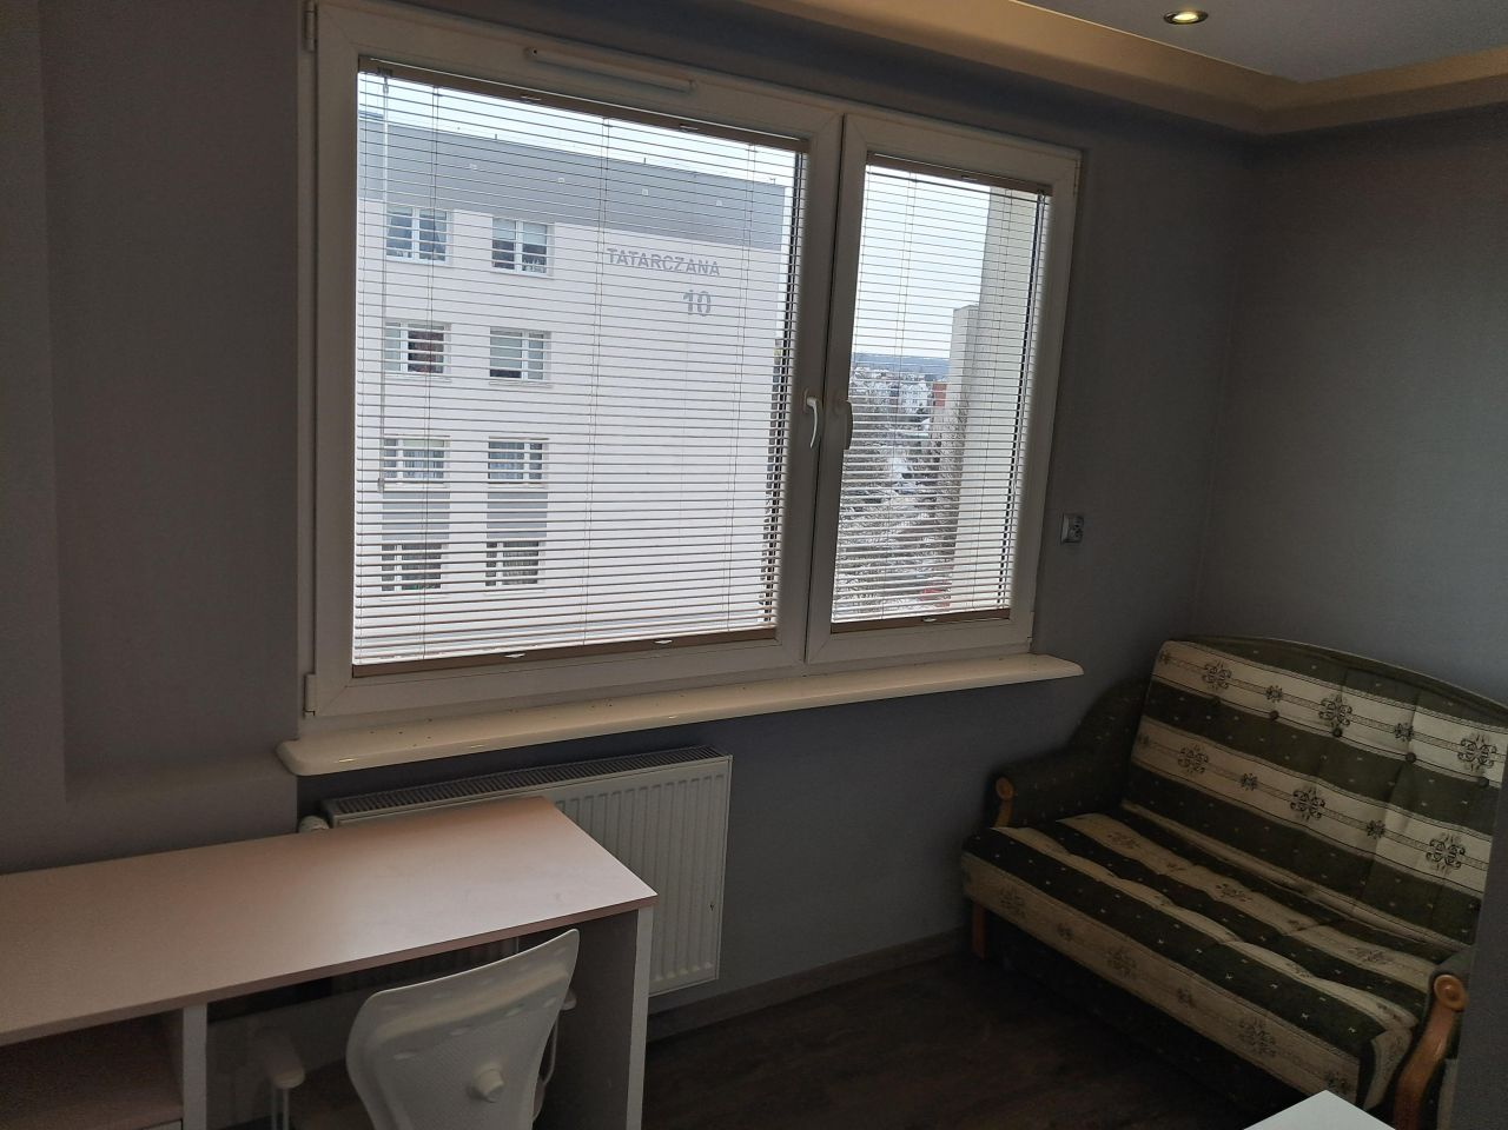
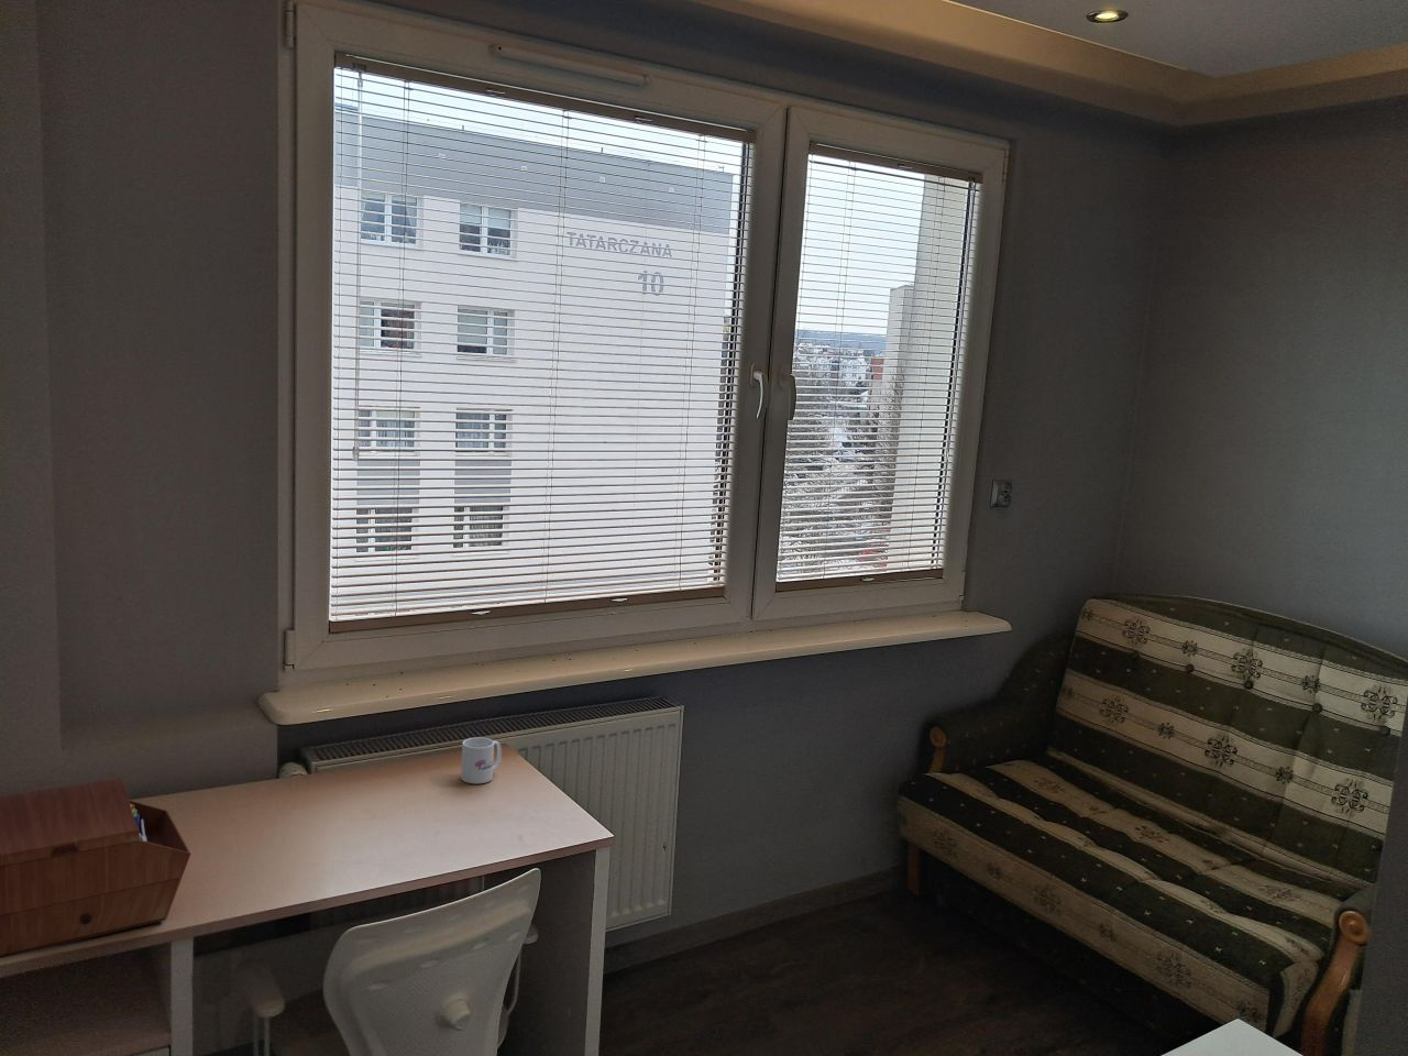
+ sewing box [0,778,192,959]
+ mug [460,735,502,784]
